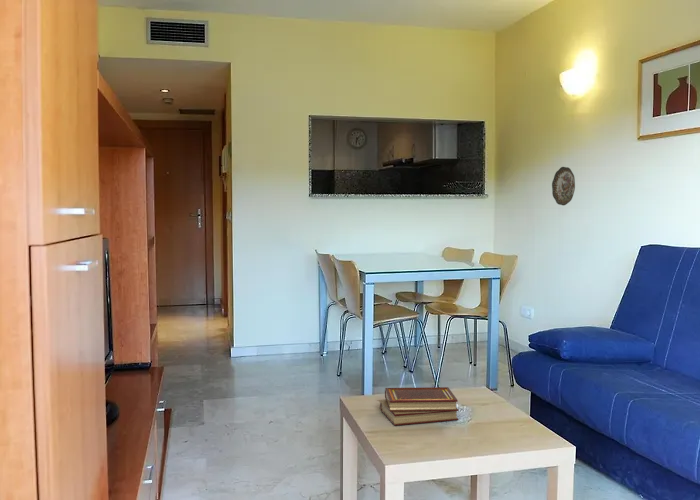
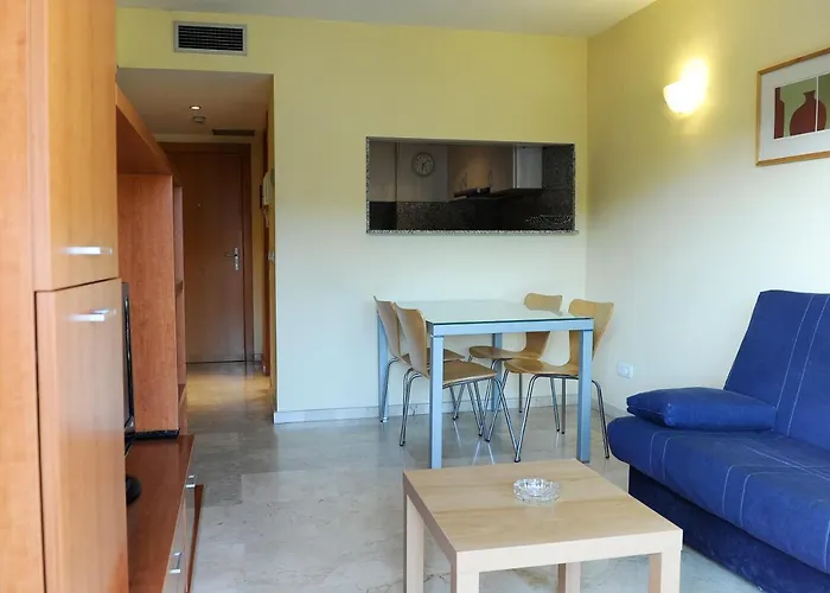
- decorative plate [551,166,576,206]
- book set [376,386,460,426]
